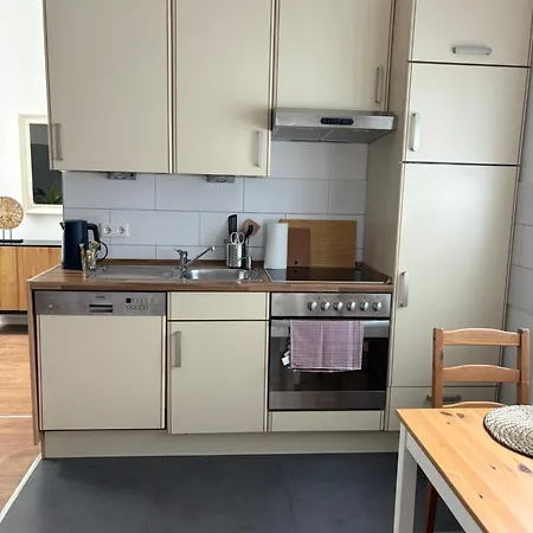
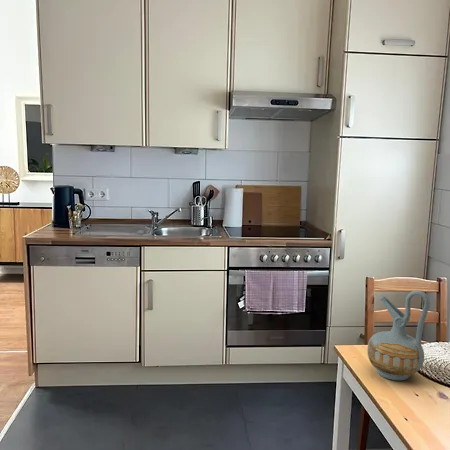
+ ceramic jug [367,289,431,381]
